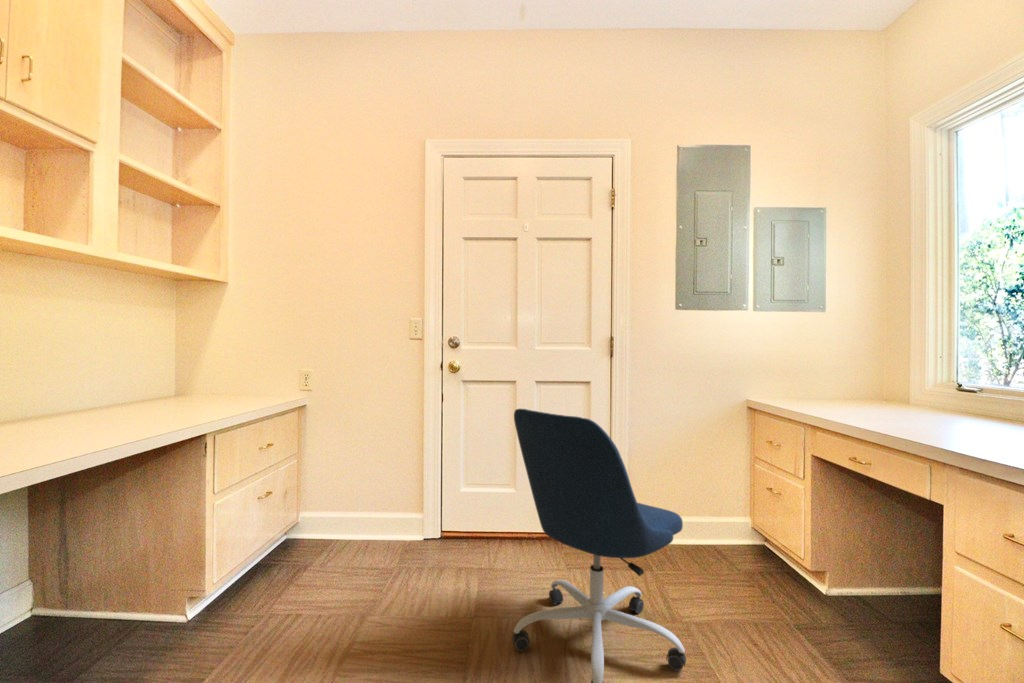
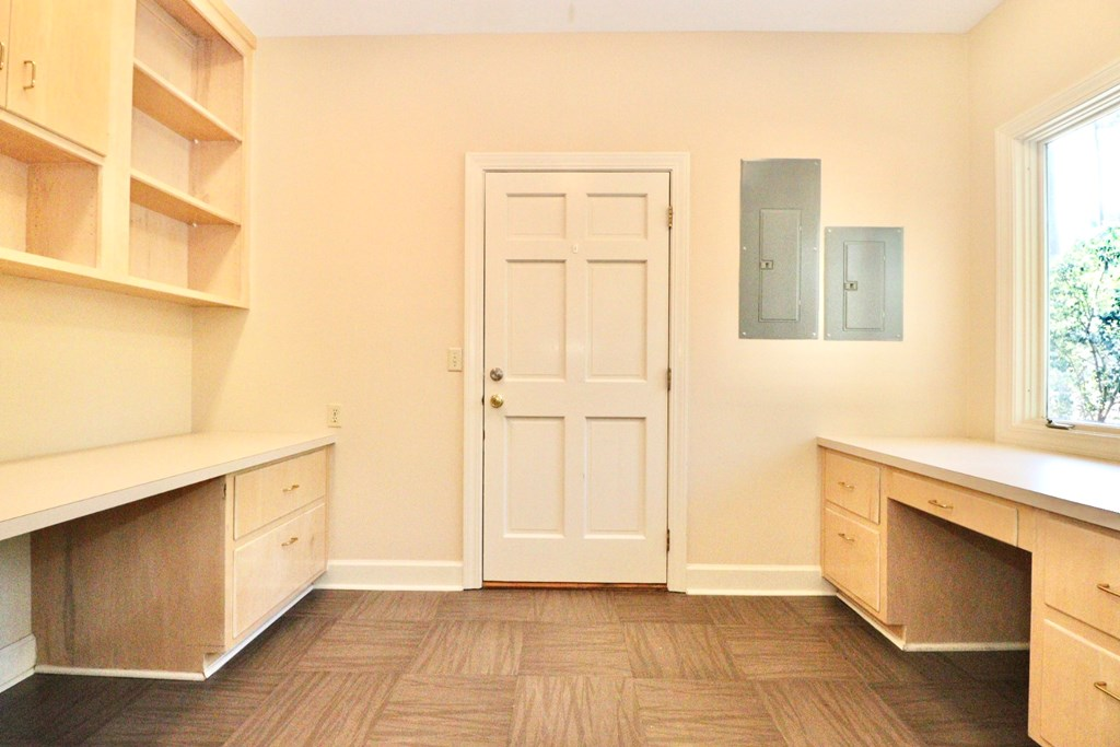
- office chair [511,408,687,683]
